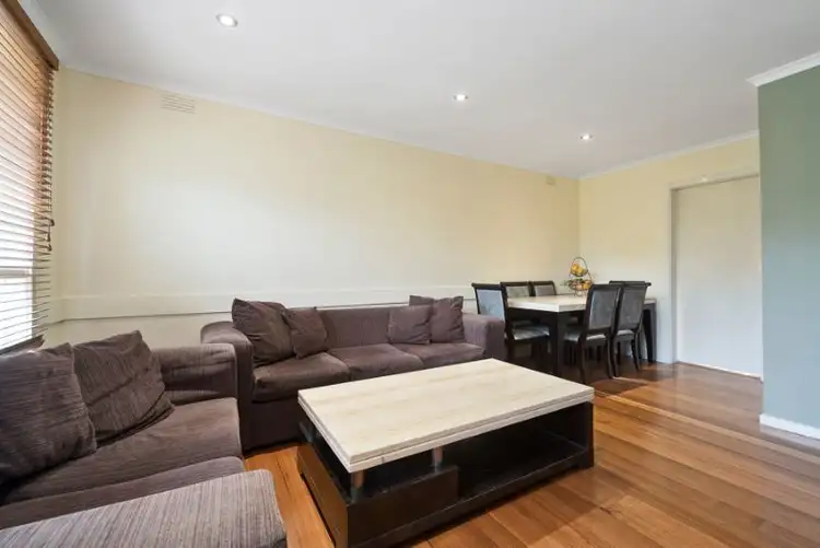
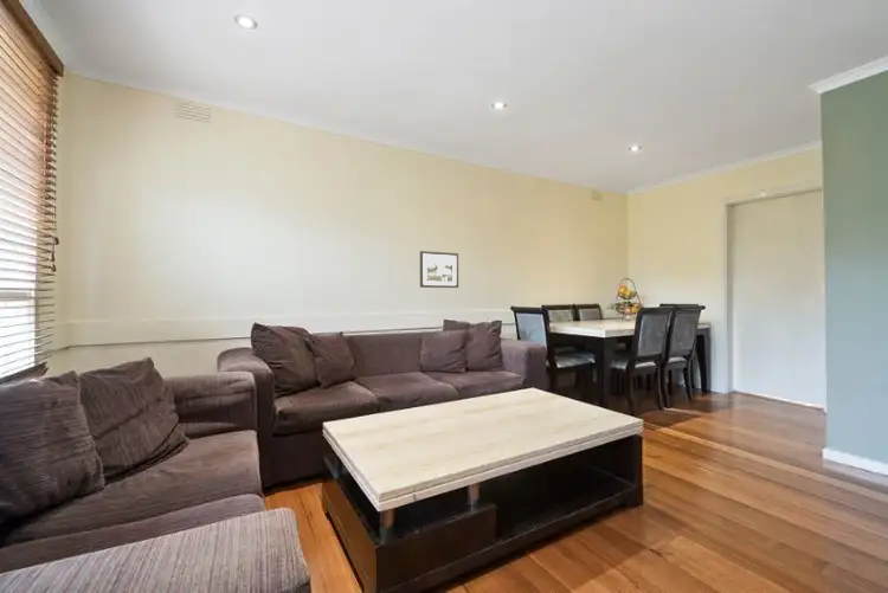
+ picture frame [419,250,459,289]
